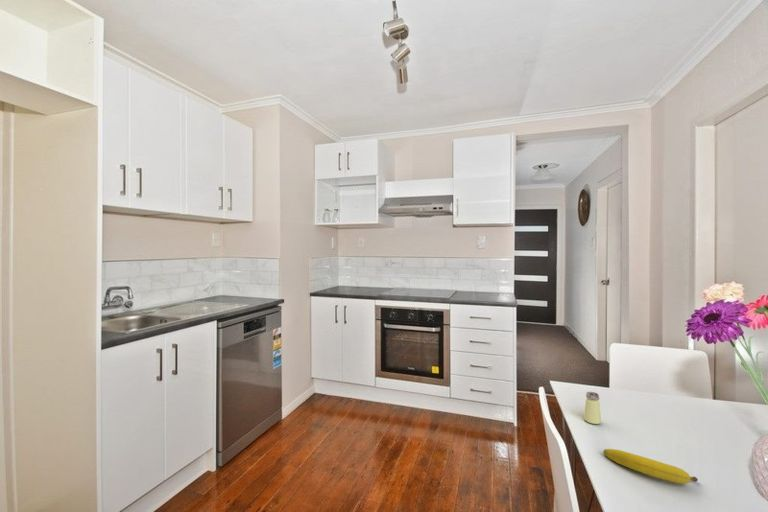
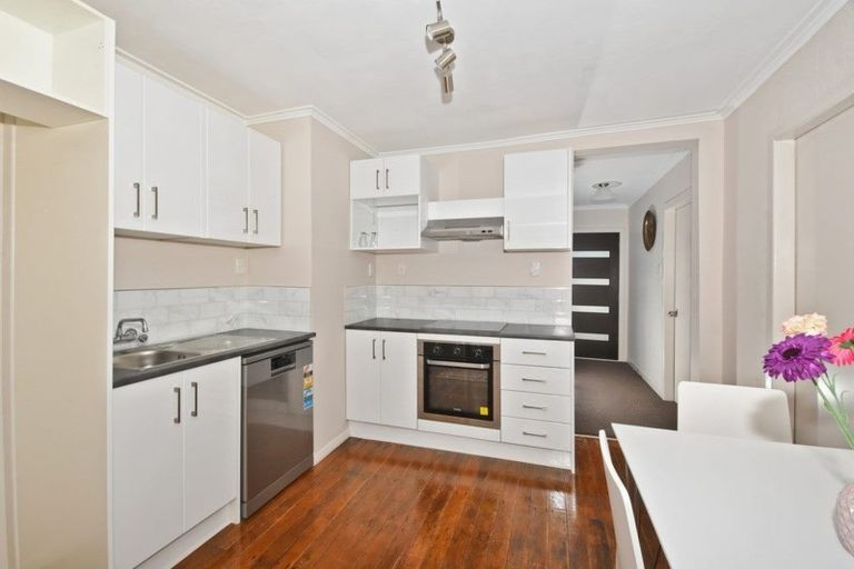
- saltshaker [583,391,602,425]
- fruit [602,448,699,485]
